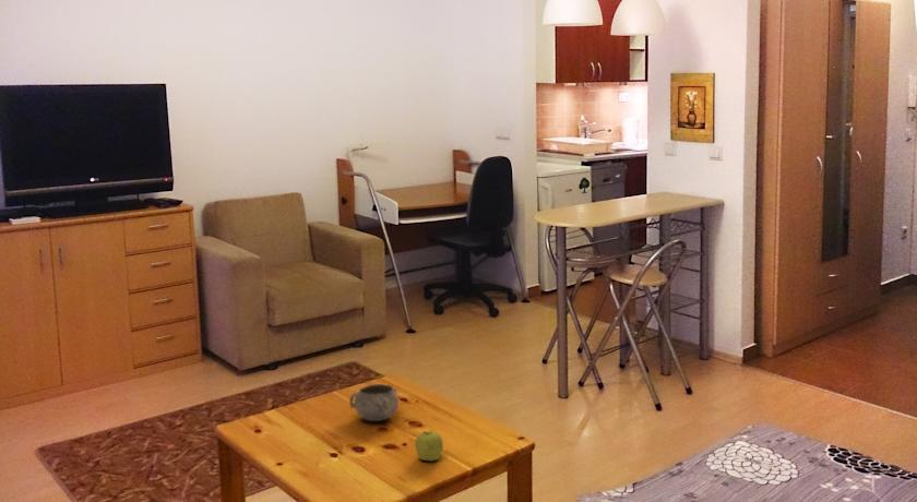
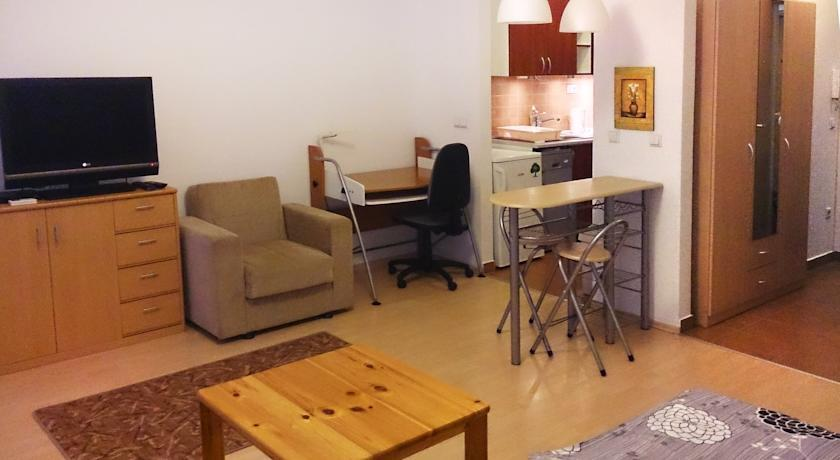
- decorative bowl [348,383,400,422]
- fruit [414,430,444,462]
